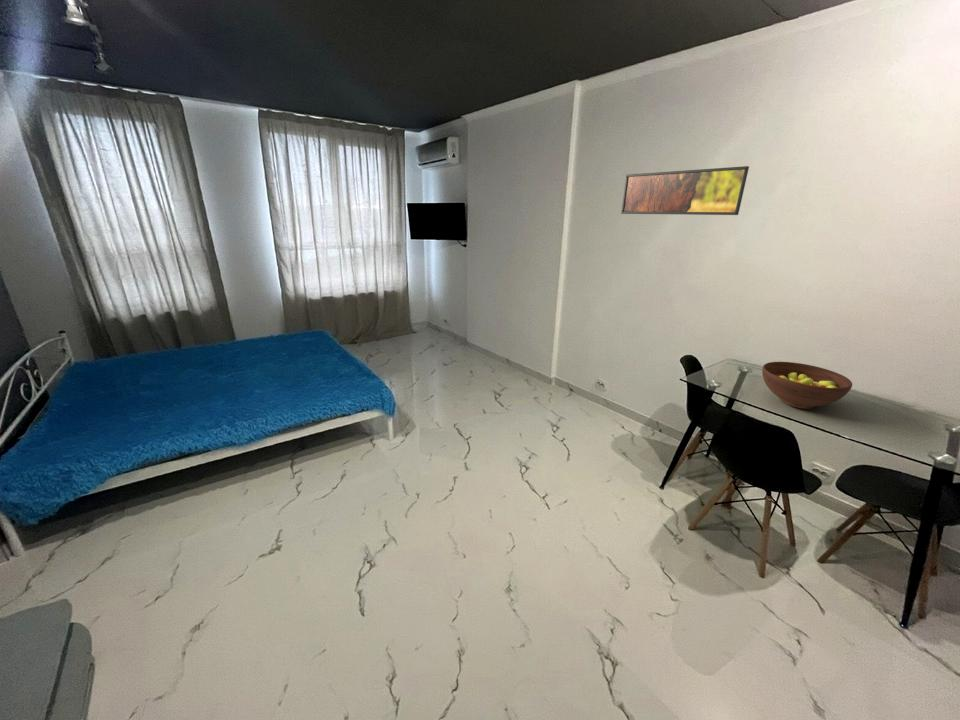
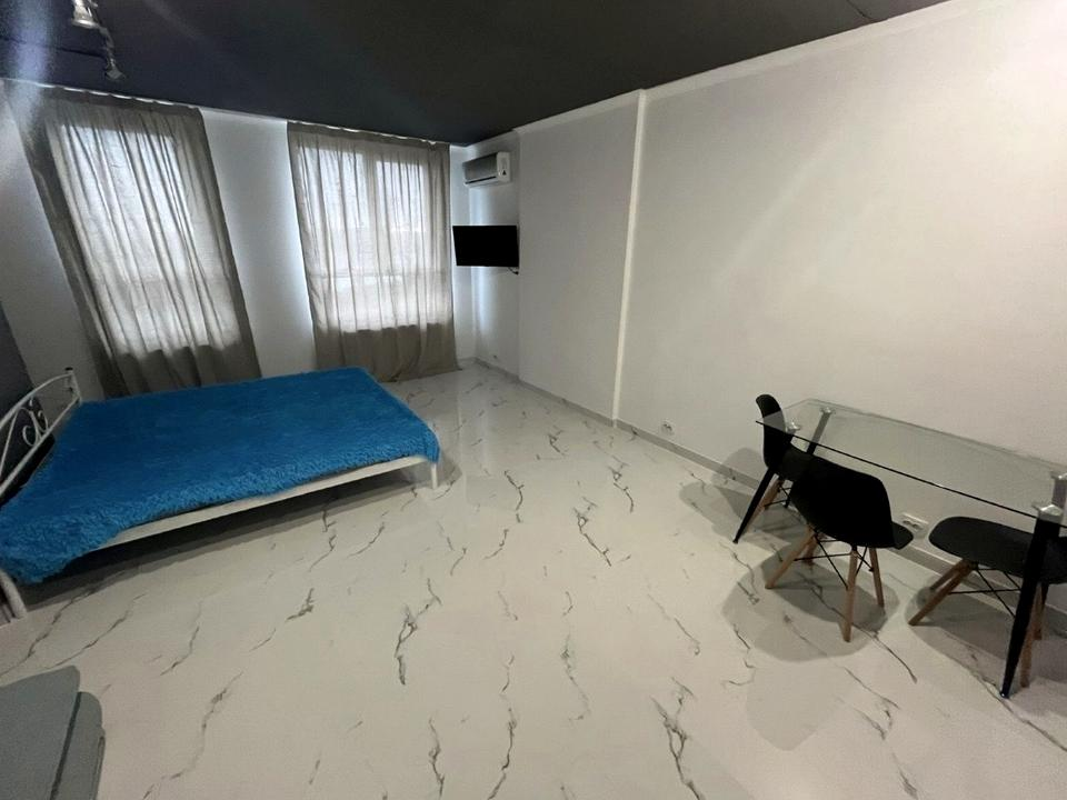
- fruit bowl [761,361,853,410]
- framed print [620,165,750,216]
